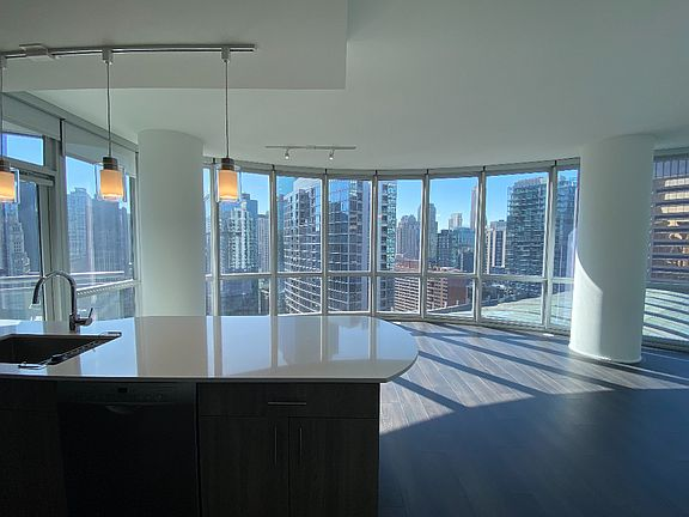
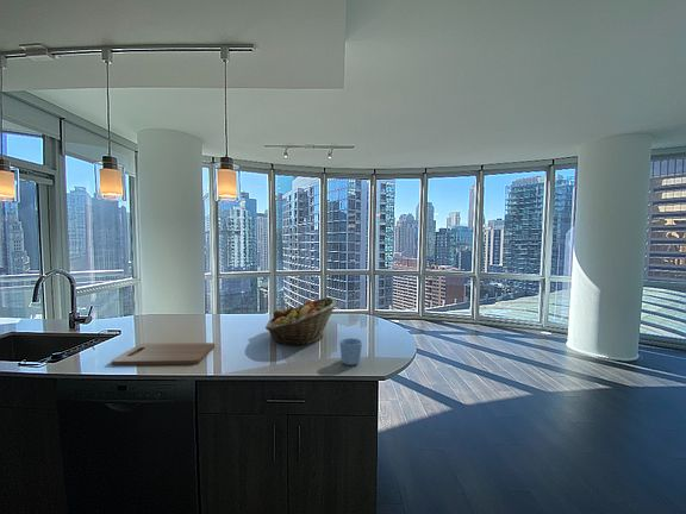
+ cutting board [111,341,217,366]
+ mug [338,337,363,366]
+ fruit basket [264,296,338,347]
